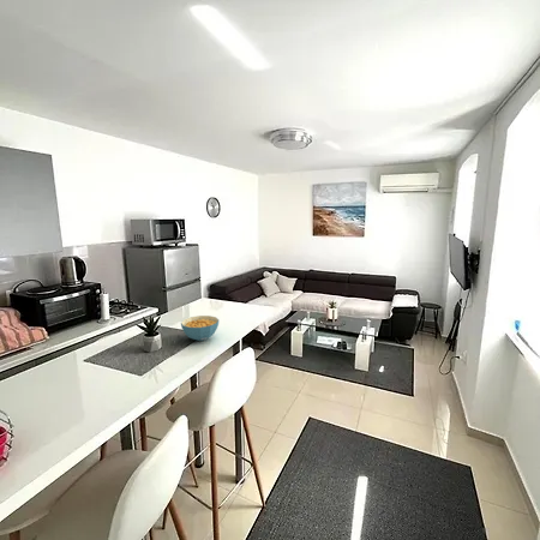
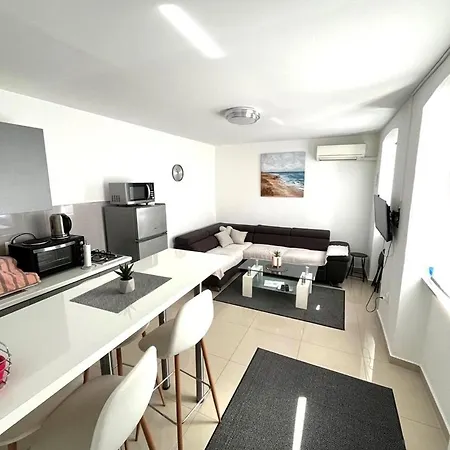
- cereal bowl [180,314,220,342]
